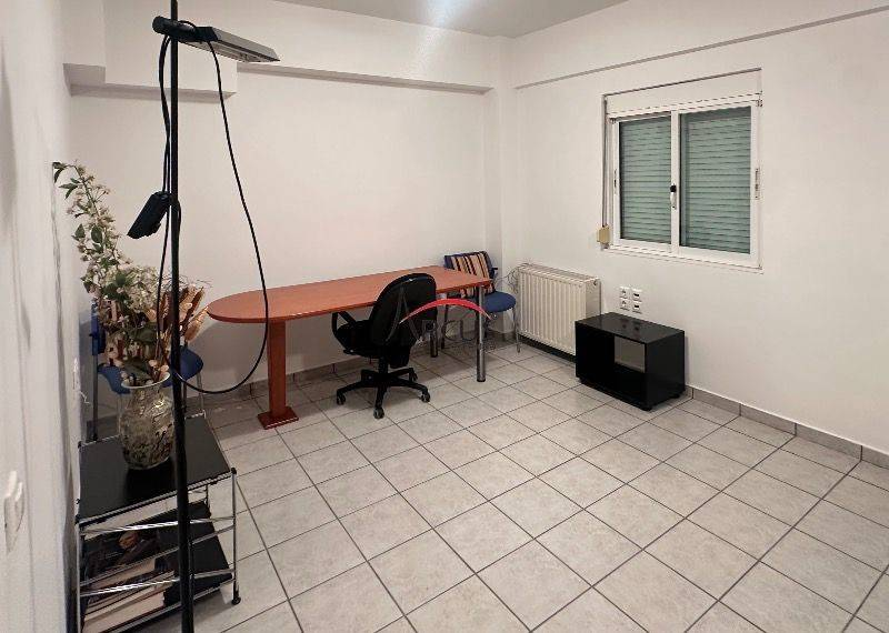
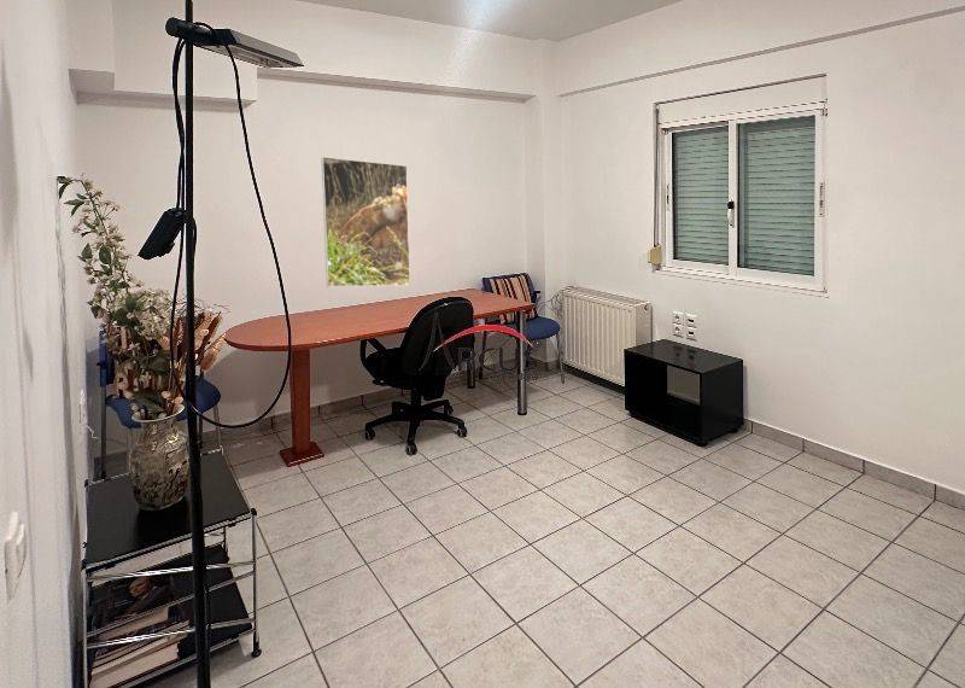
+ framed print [320,156,411,287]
